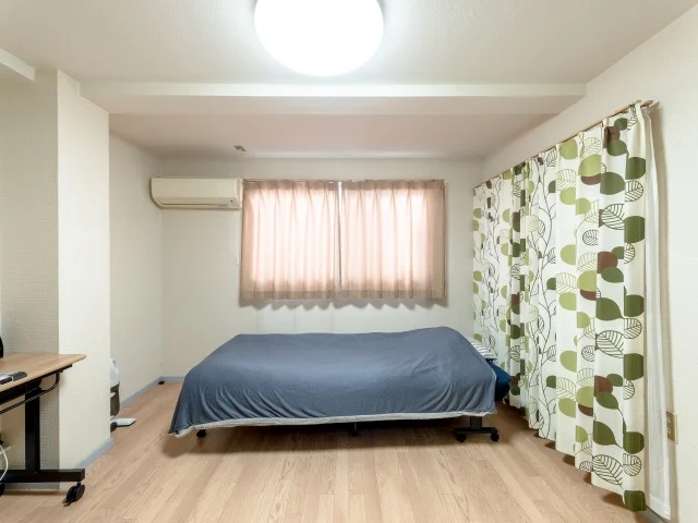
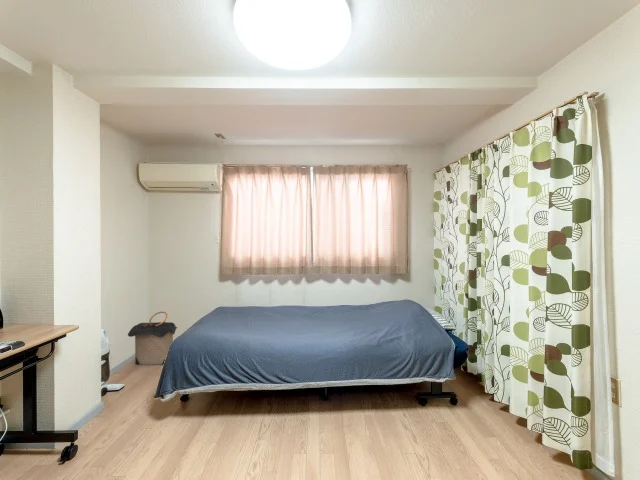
+ laundry hamper [127,311,178,366]
